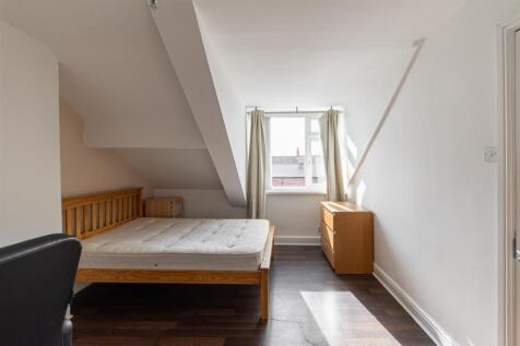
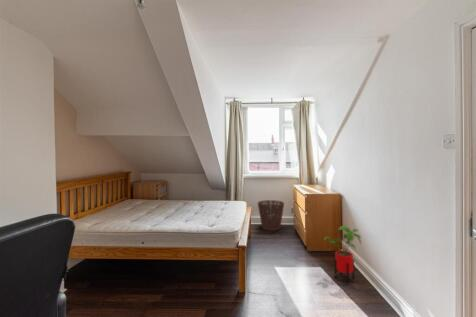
+ basket [257,199,285,232]
+ house plant [323,225,362,283]
